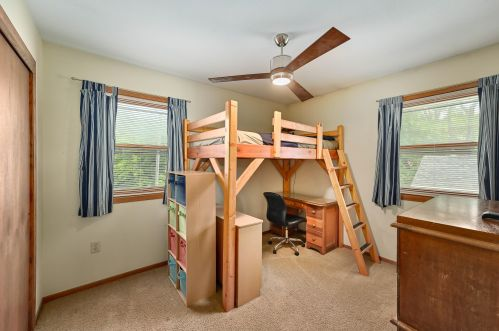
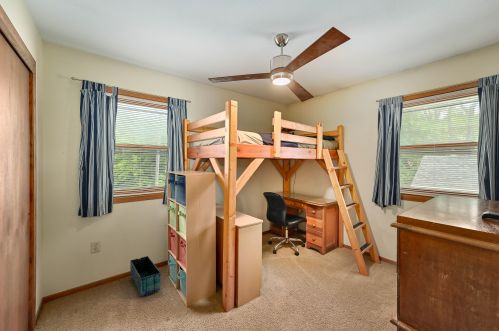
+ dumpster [129,255,162,297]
